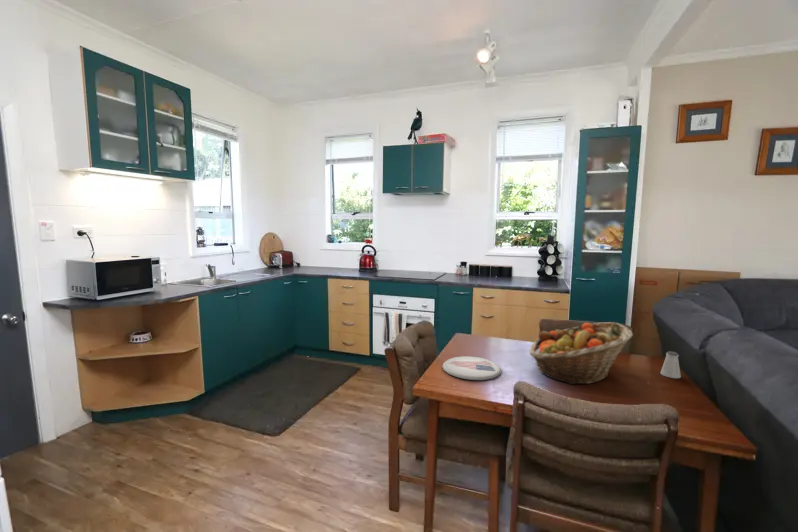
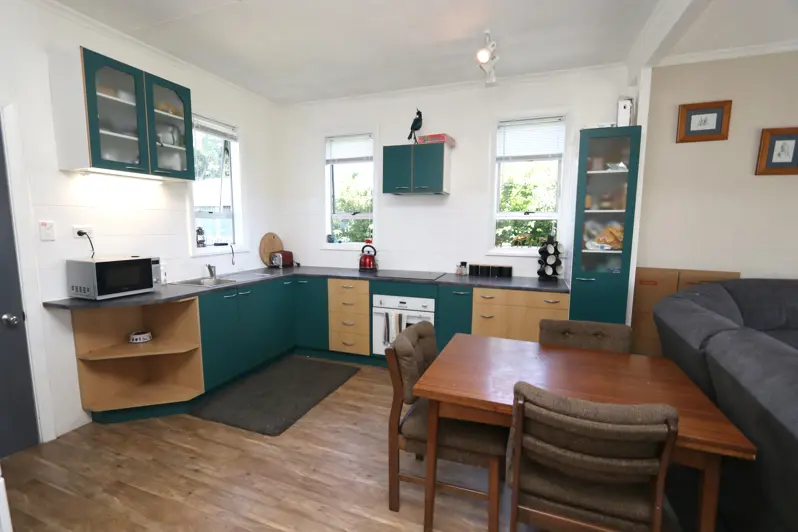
- saltshaker [660,350,682,379]
- plate [441,355,502,381]
- fruit basket [528,321,634,385]
